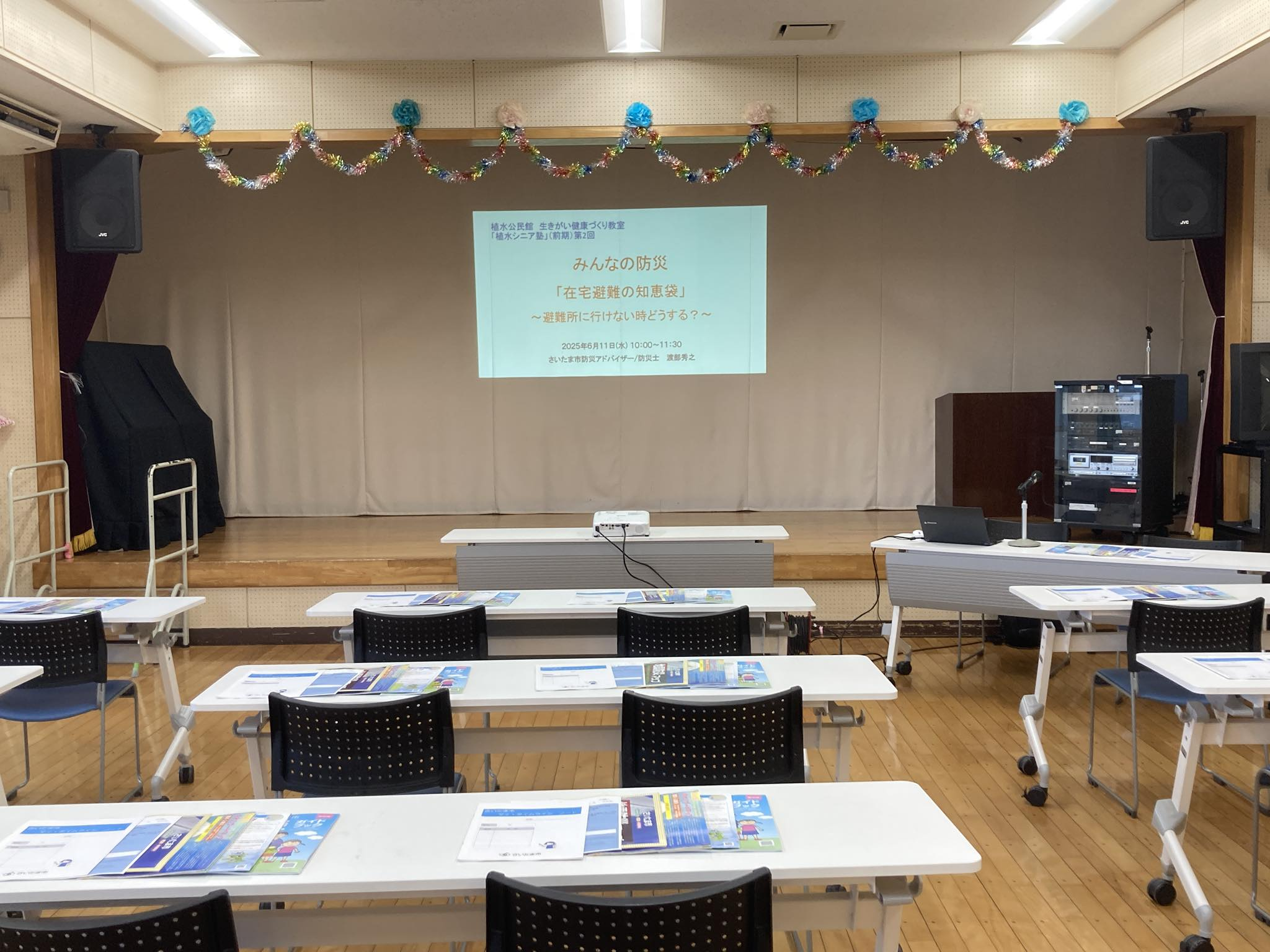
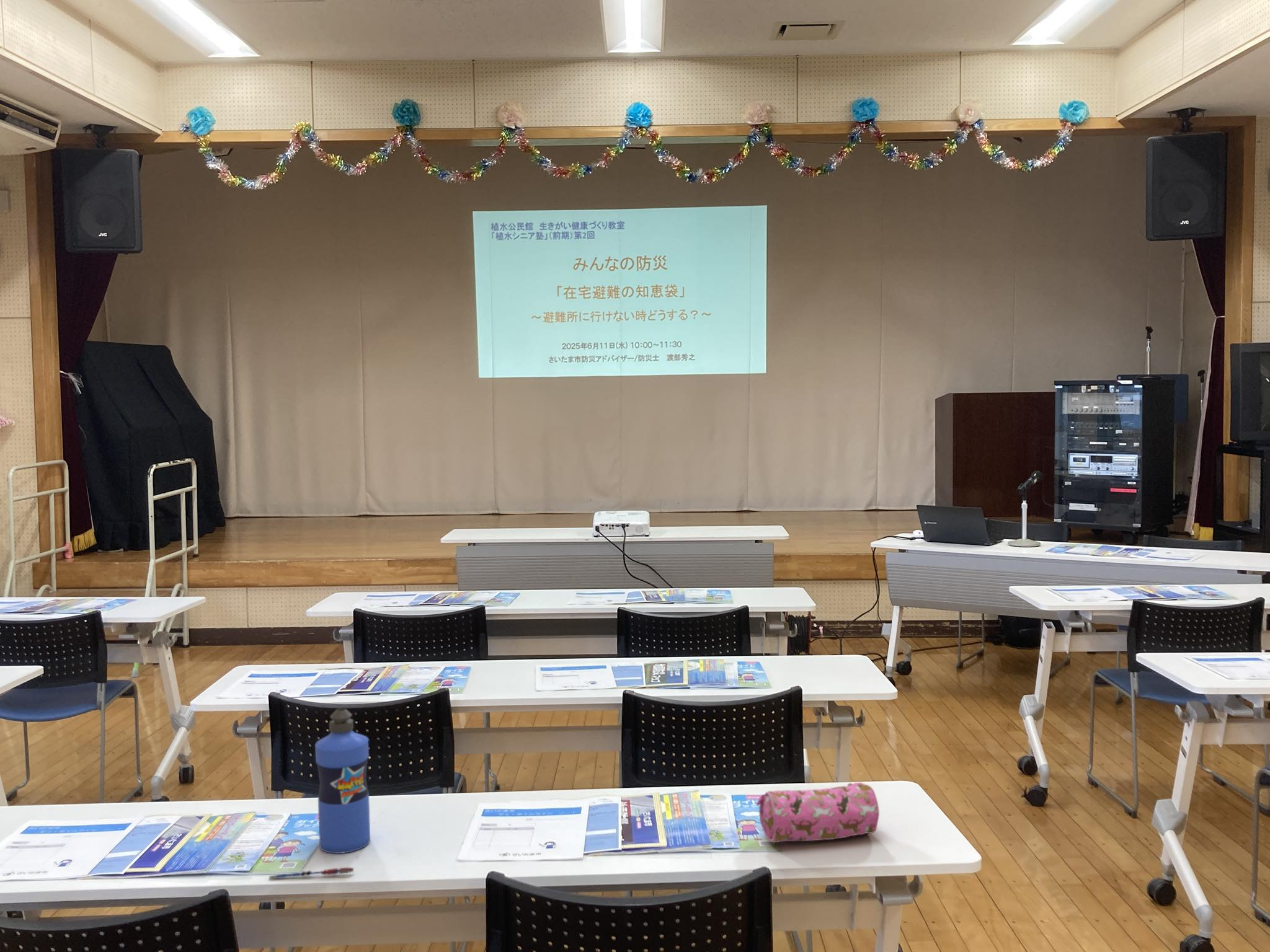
+ water bottle [314,708,371,854]
+ pencil case [756,782,880,843]
+ pen [269,866,355,880]
